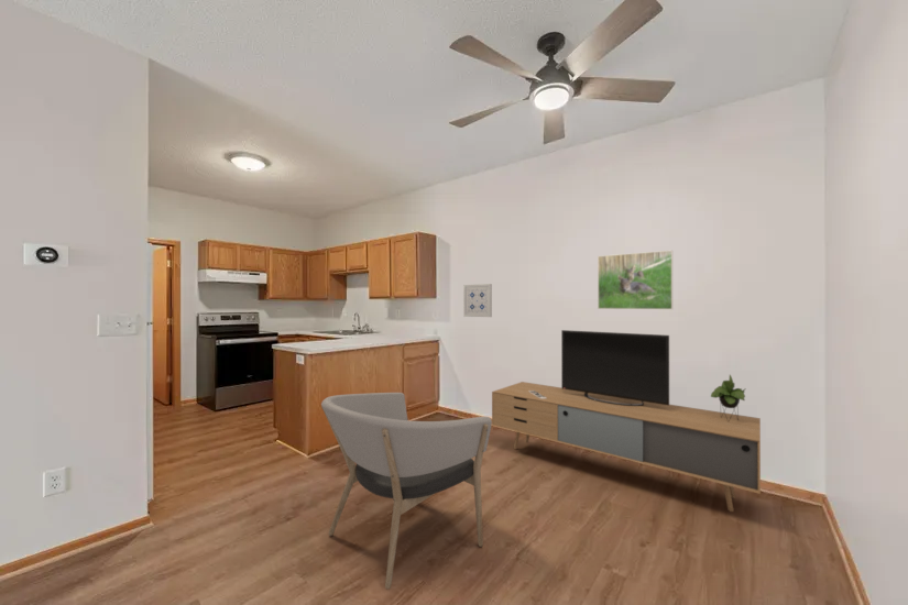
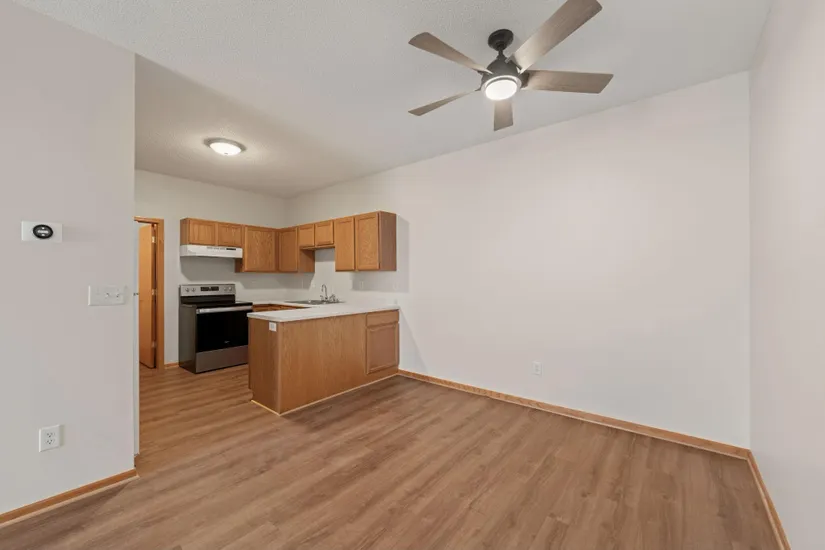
- media console [491,329,762,513]
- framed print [597,250,674,310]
- wall art [462,283,493,318]
- armchair [320,392,492,591]
